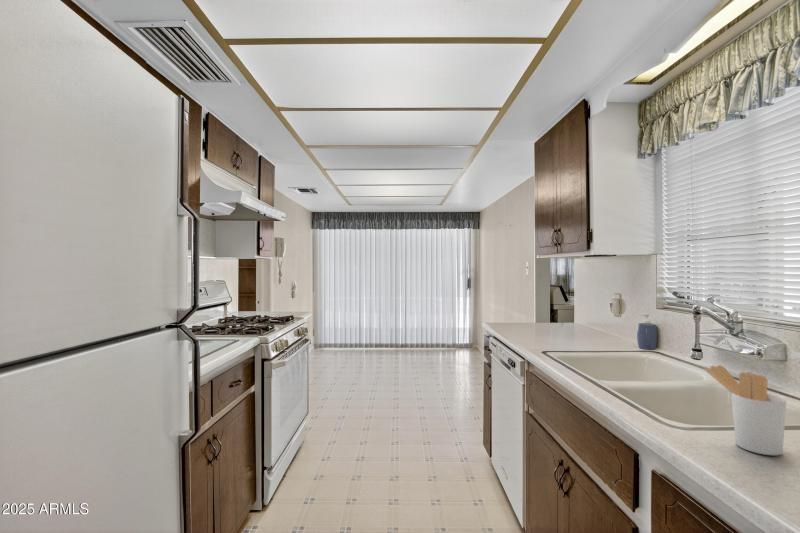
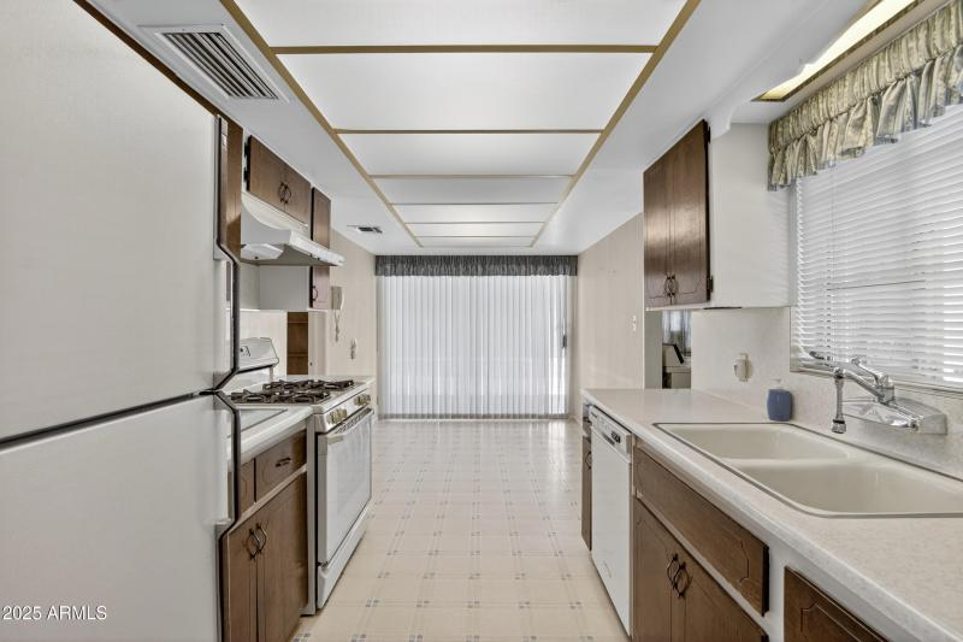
- utensil holder [703,364,787,456]
